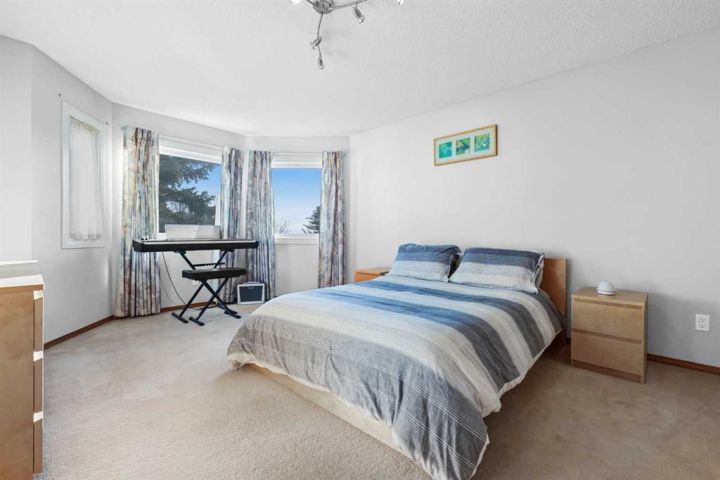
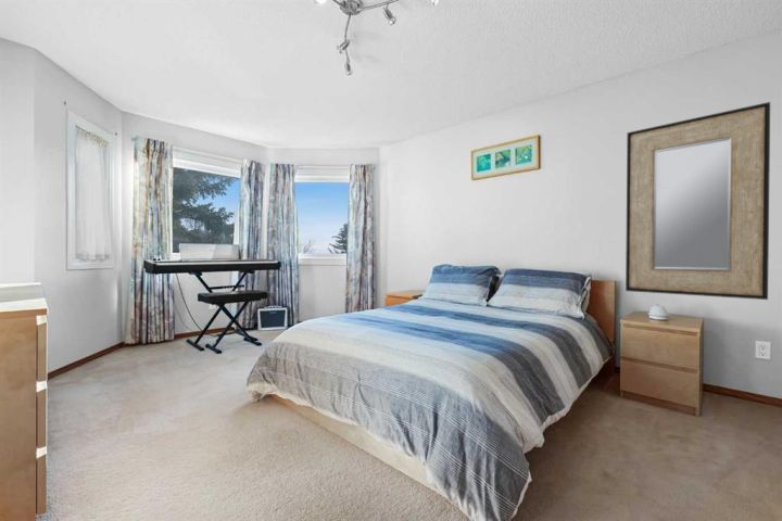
+ home mirror [625,101,771,301]
